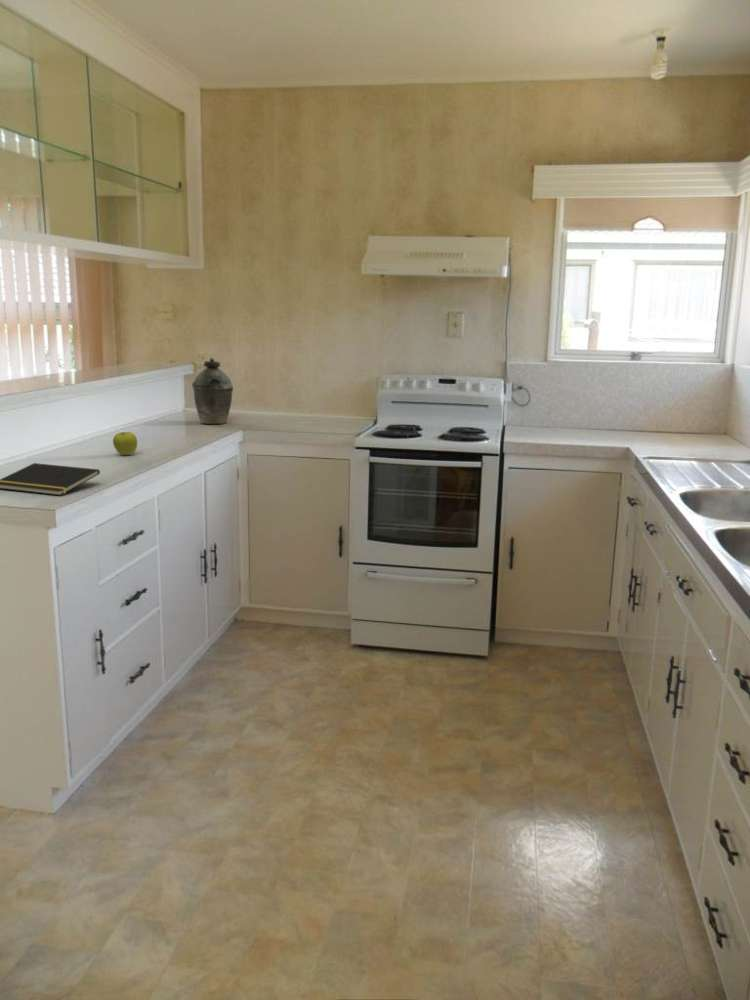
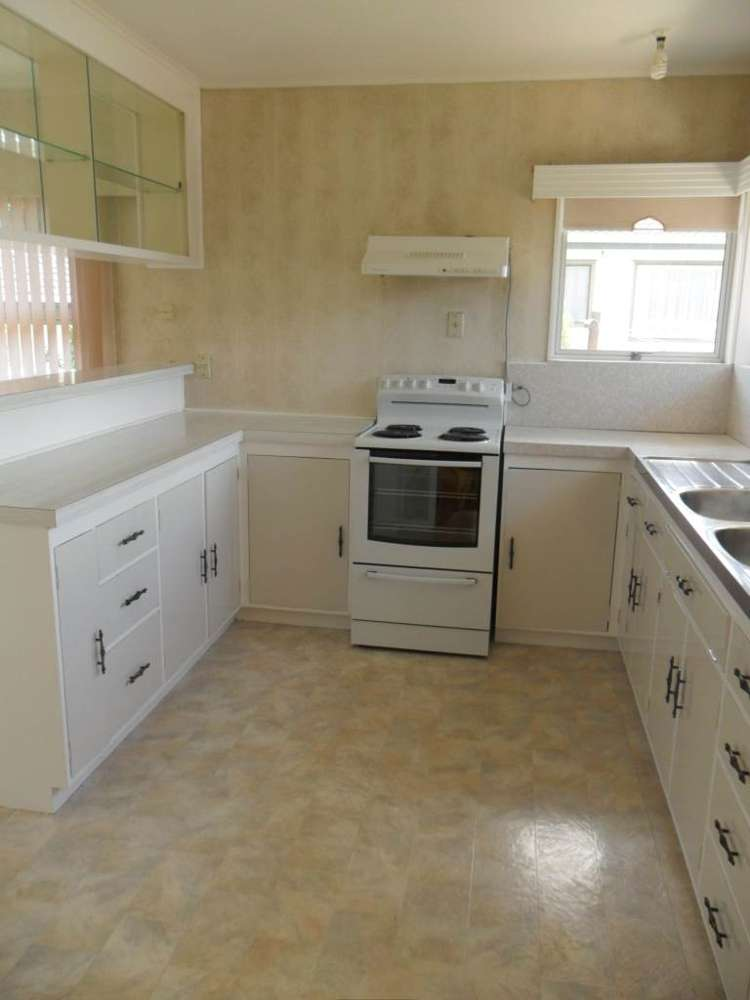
- kettle [191,357,234,425]
- fruit [112,431,138,456]
- notepad [0,462,101,497]
